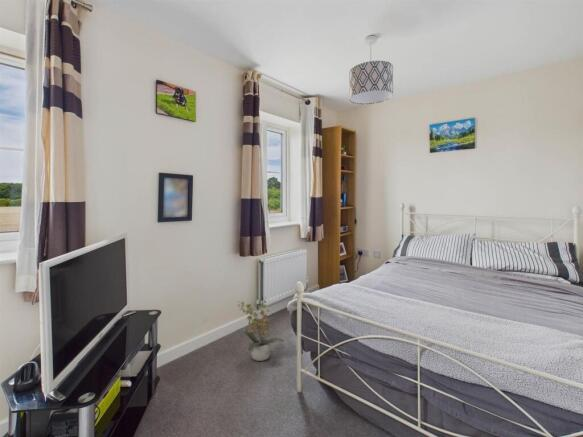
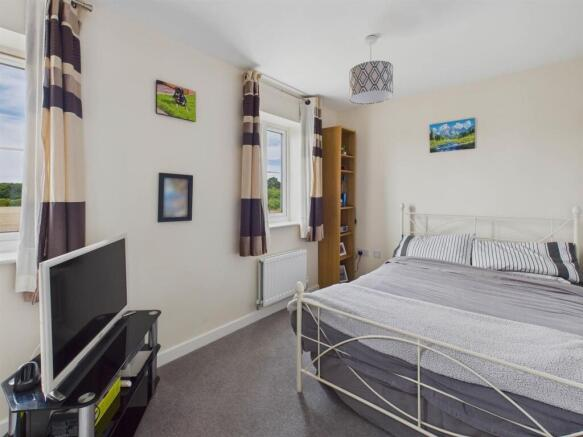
- potted plant [237,298,285,362]
